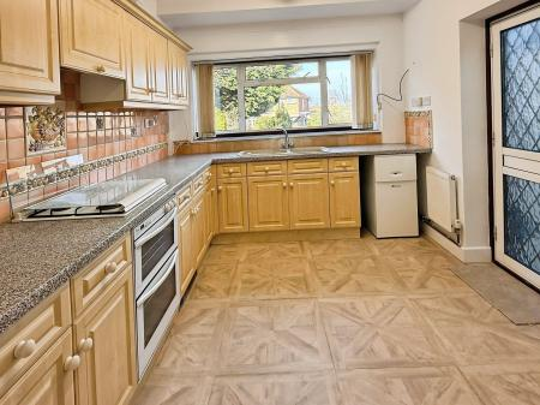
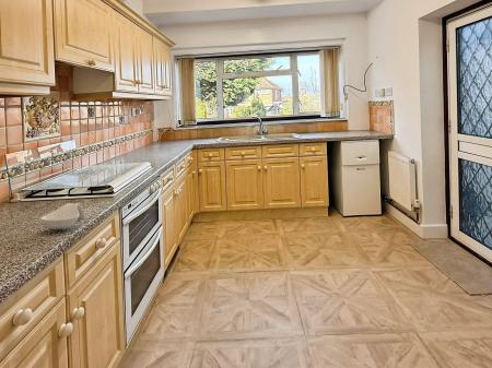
+ spoon rest [39,202,86,230]
